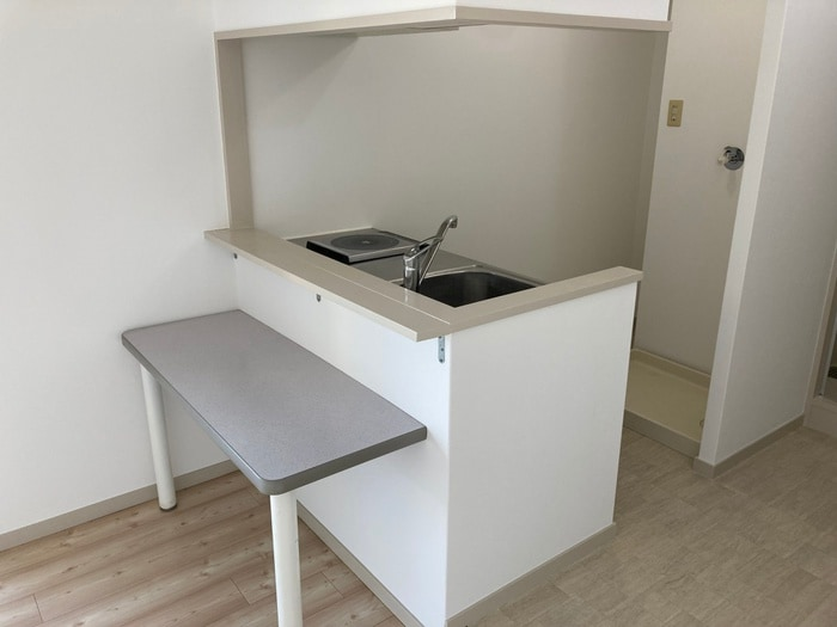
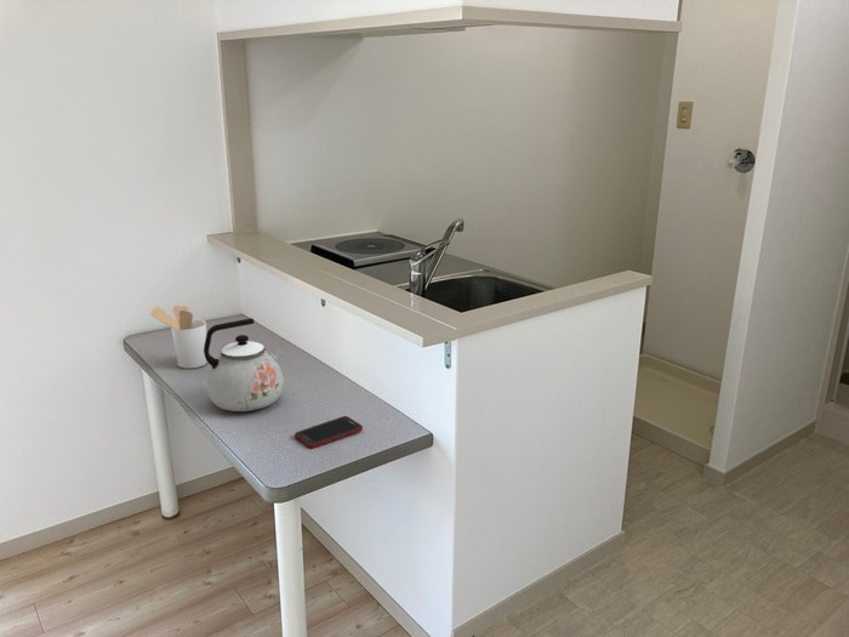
+ utensil holder [149,305,207,370]
+ kettle [204,317,285,413]
+ cell phone [294,415,364,449]
